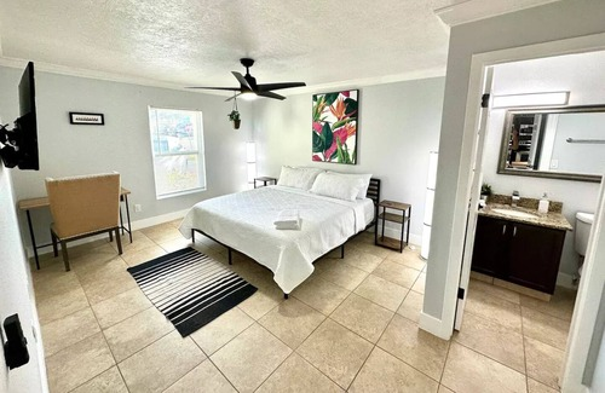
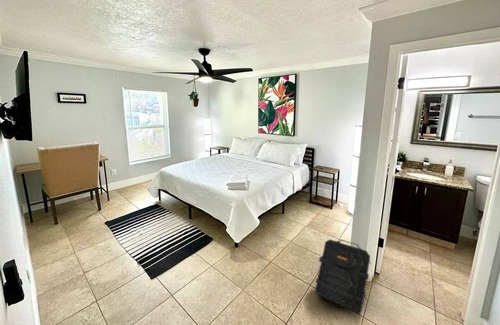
+ backpack [314,238,372,315]
